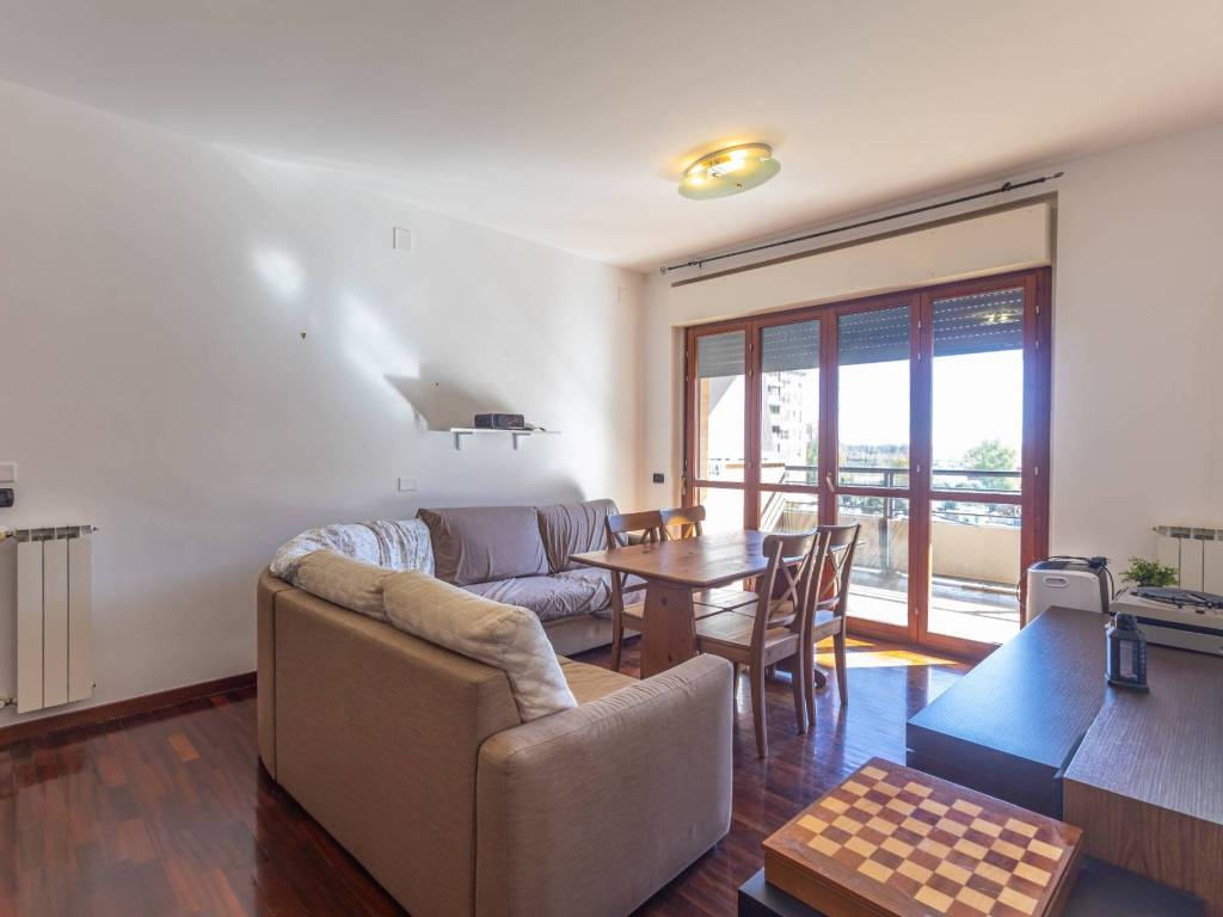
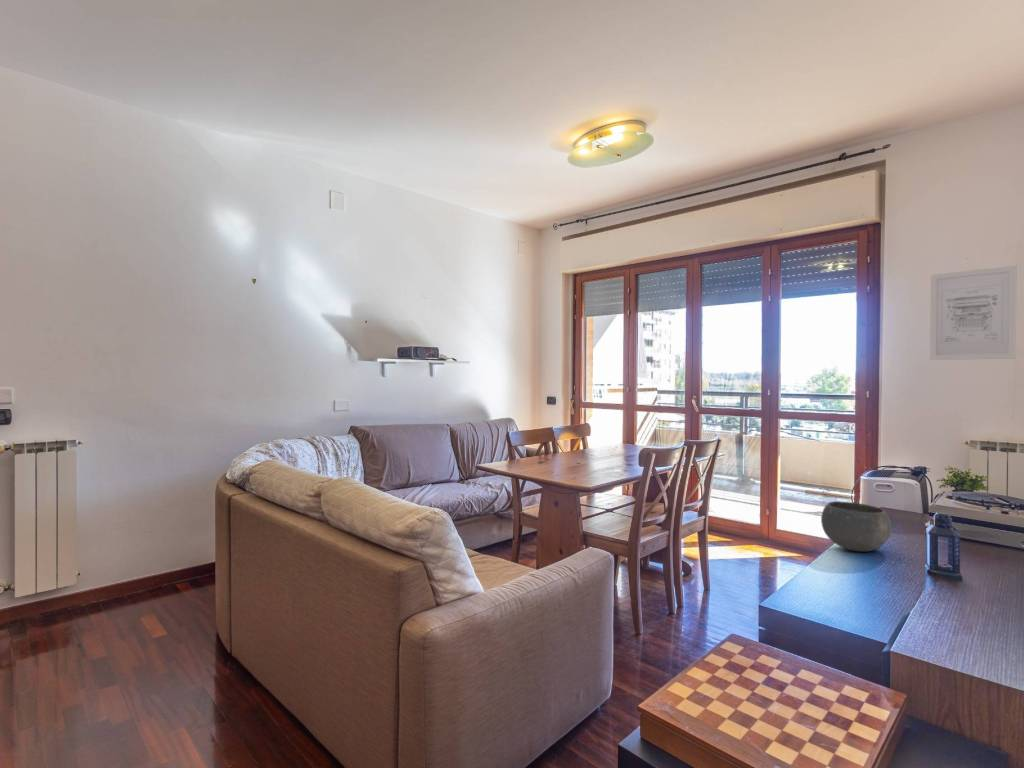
+ bowl [820,500,892,553]
+ wall art [929,264,1018,361]
